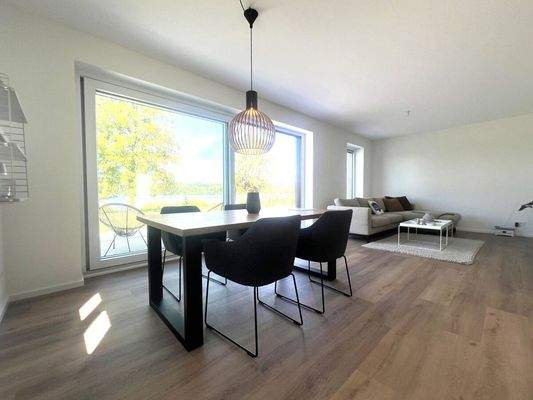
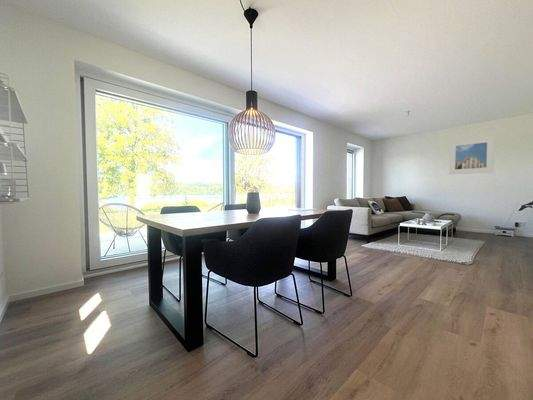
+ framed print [448,135,495,175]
